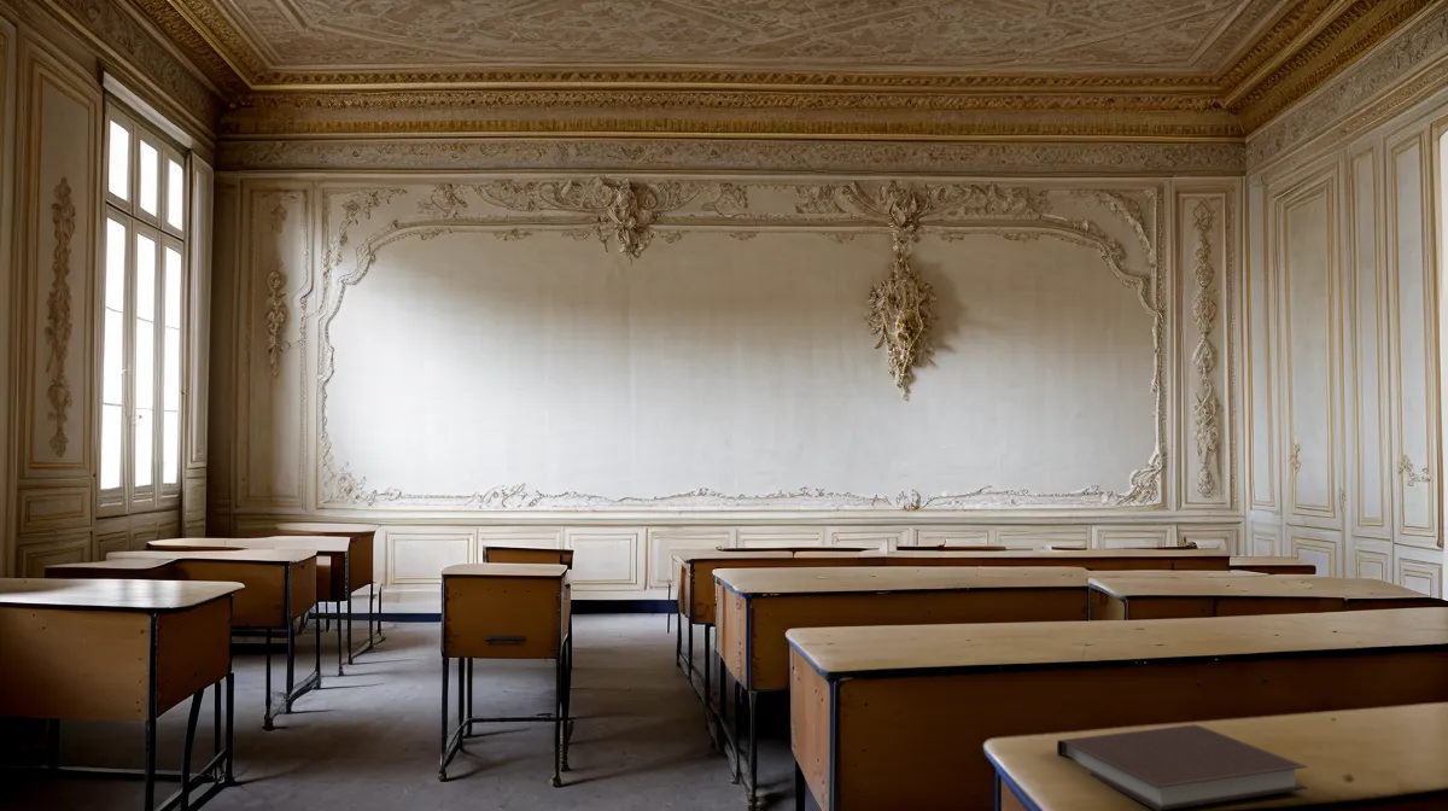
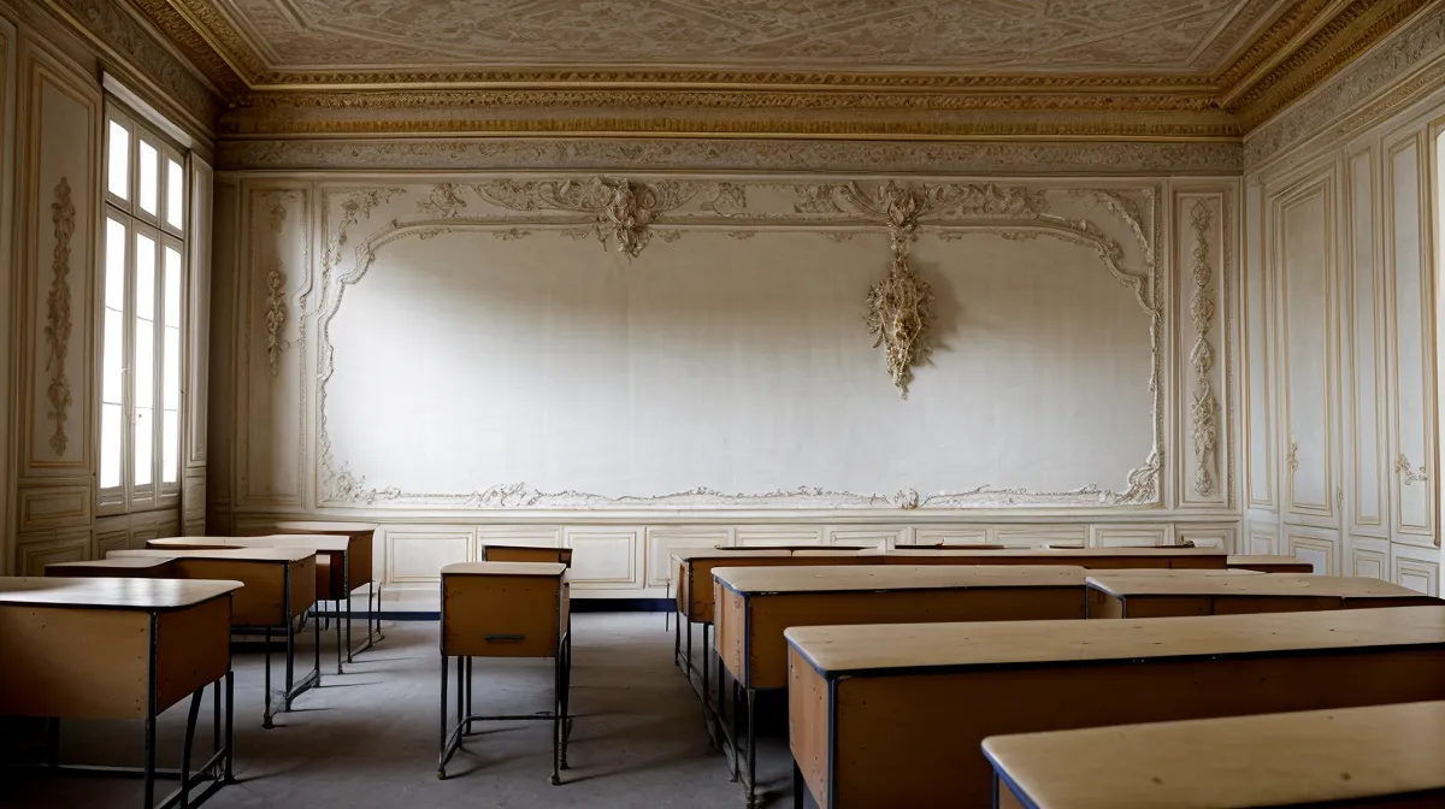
- notebook [1056,724,1309,811]
